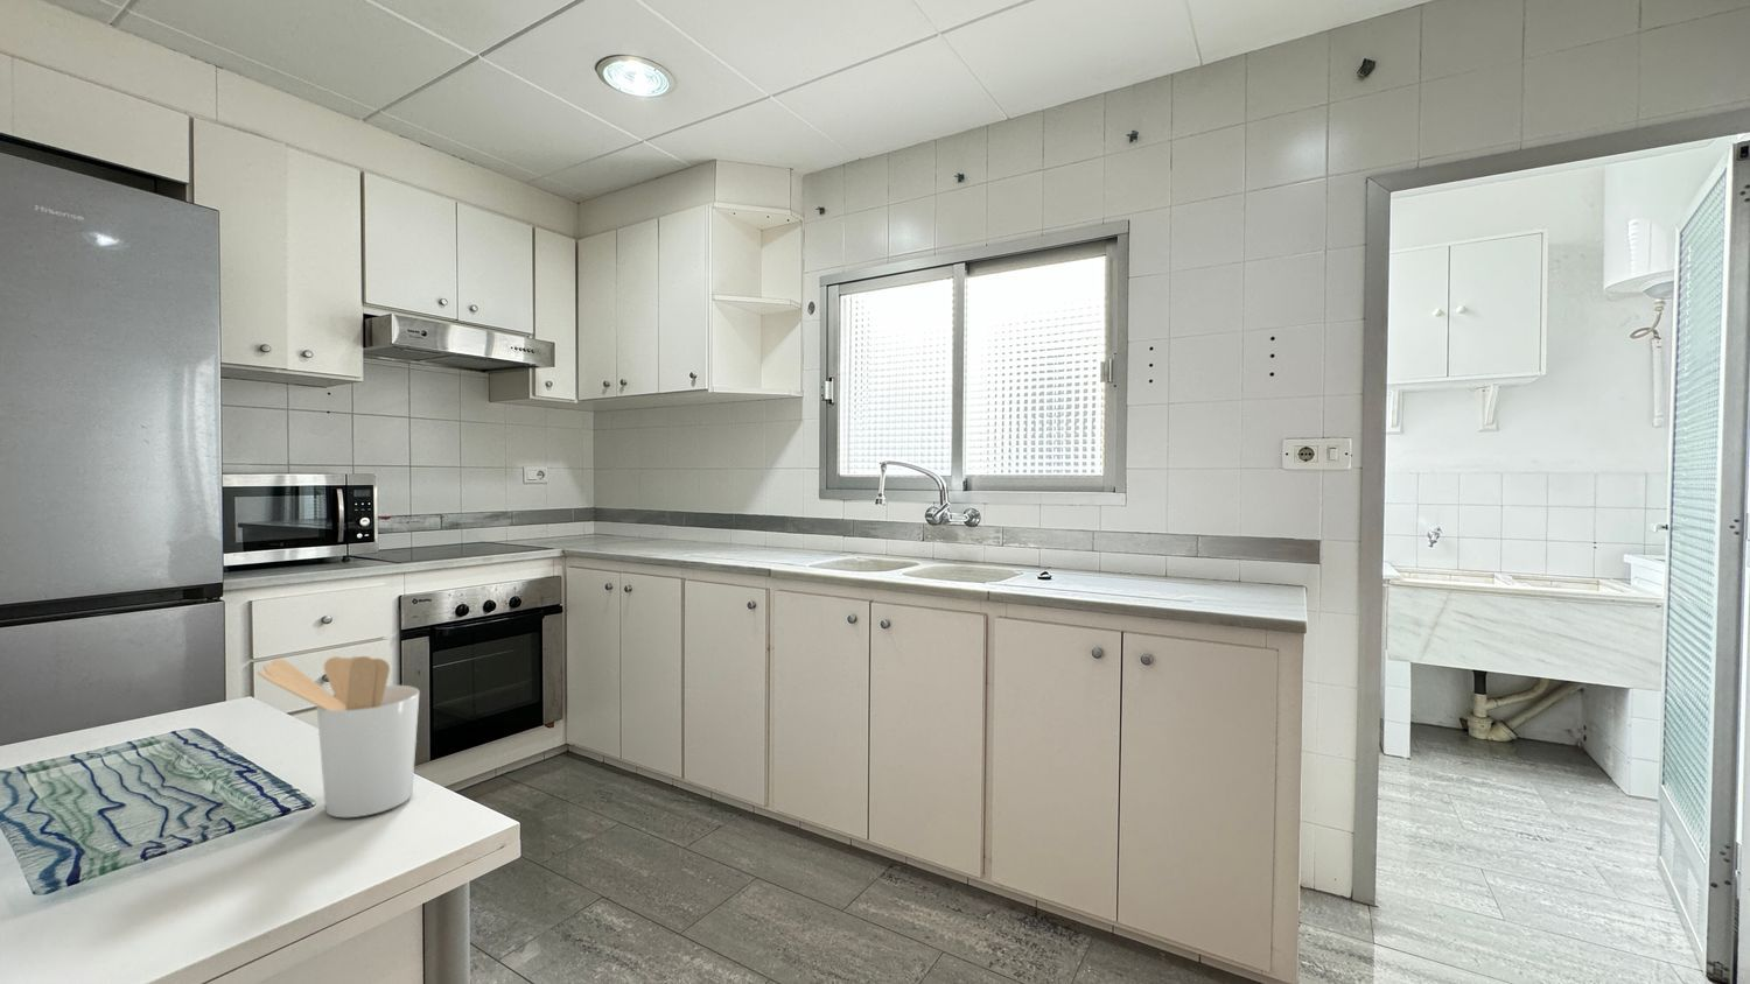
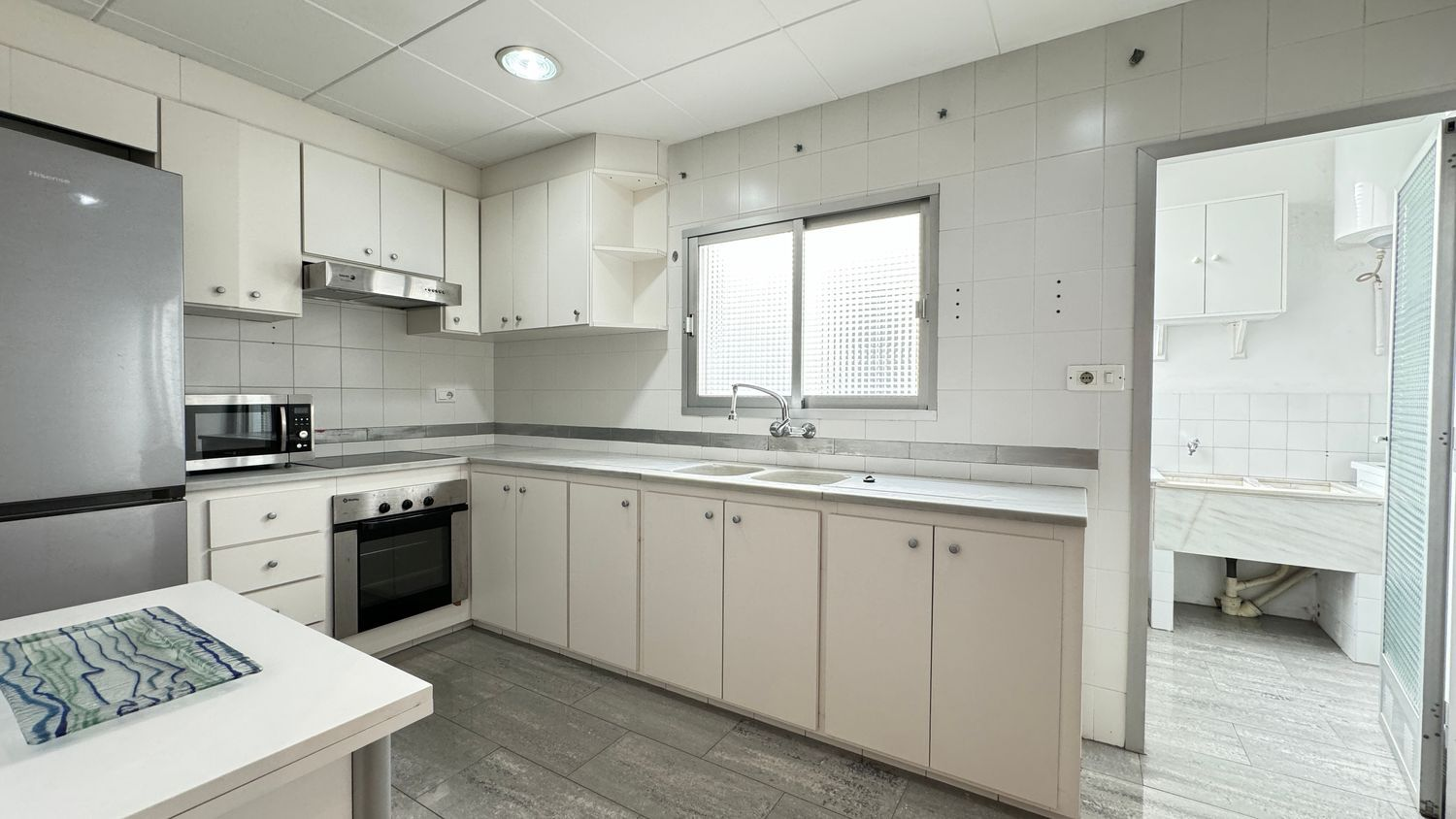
- utensil holder [257,655,421,818]
